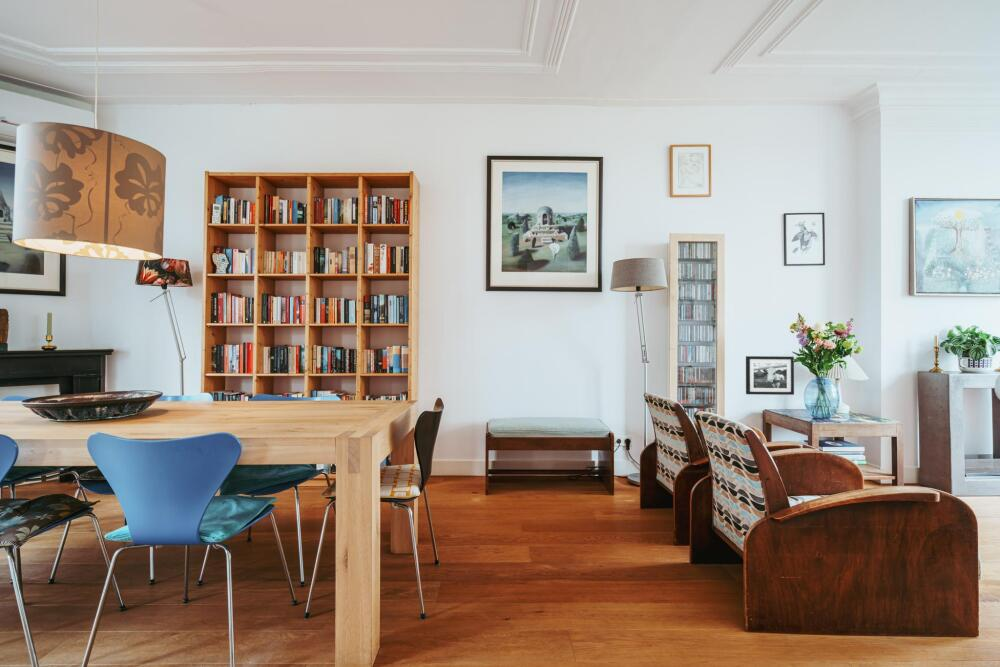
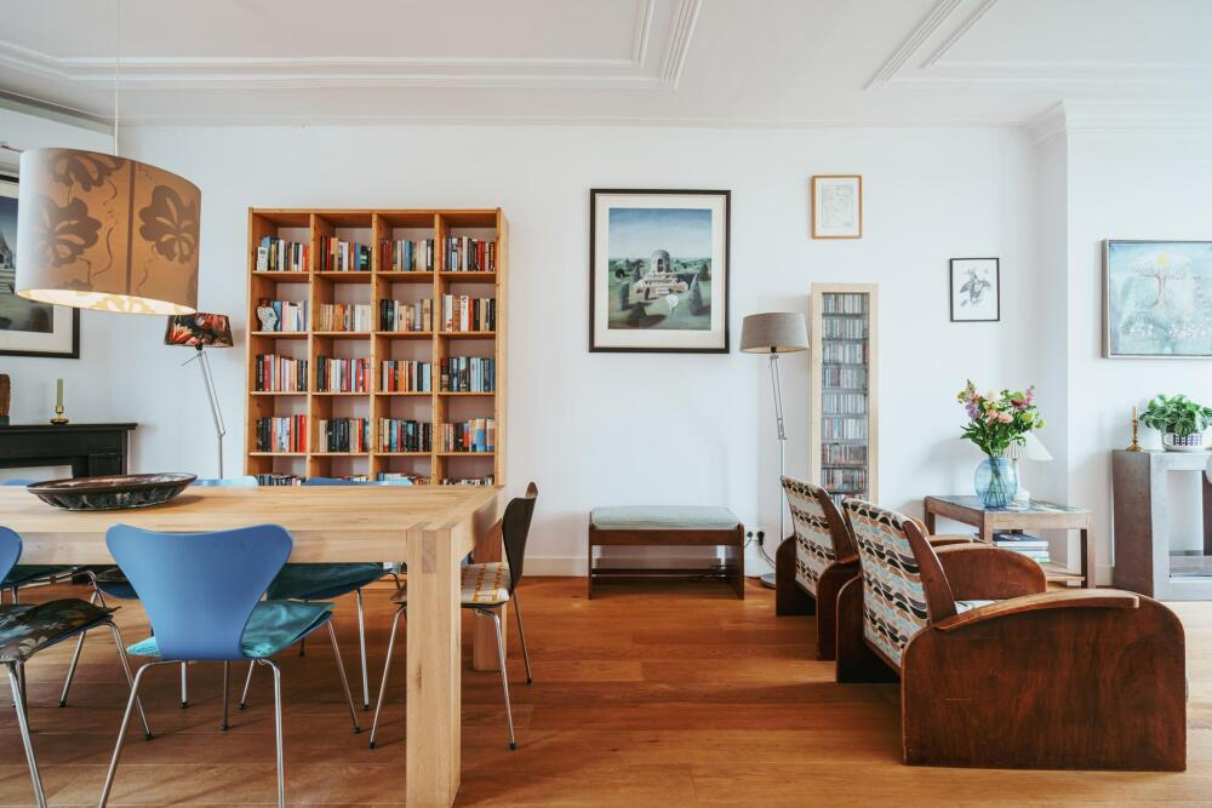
- picture frame [745,355,795,396]
